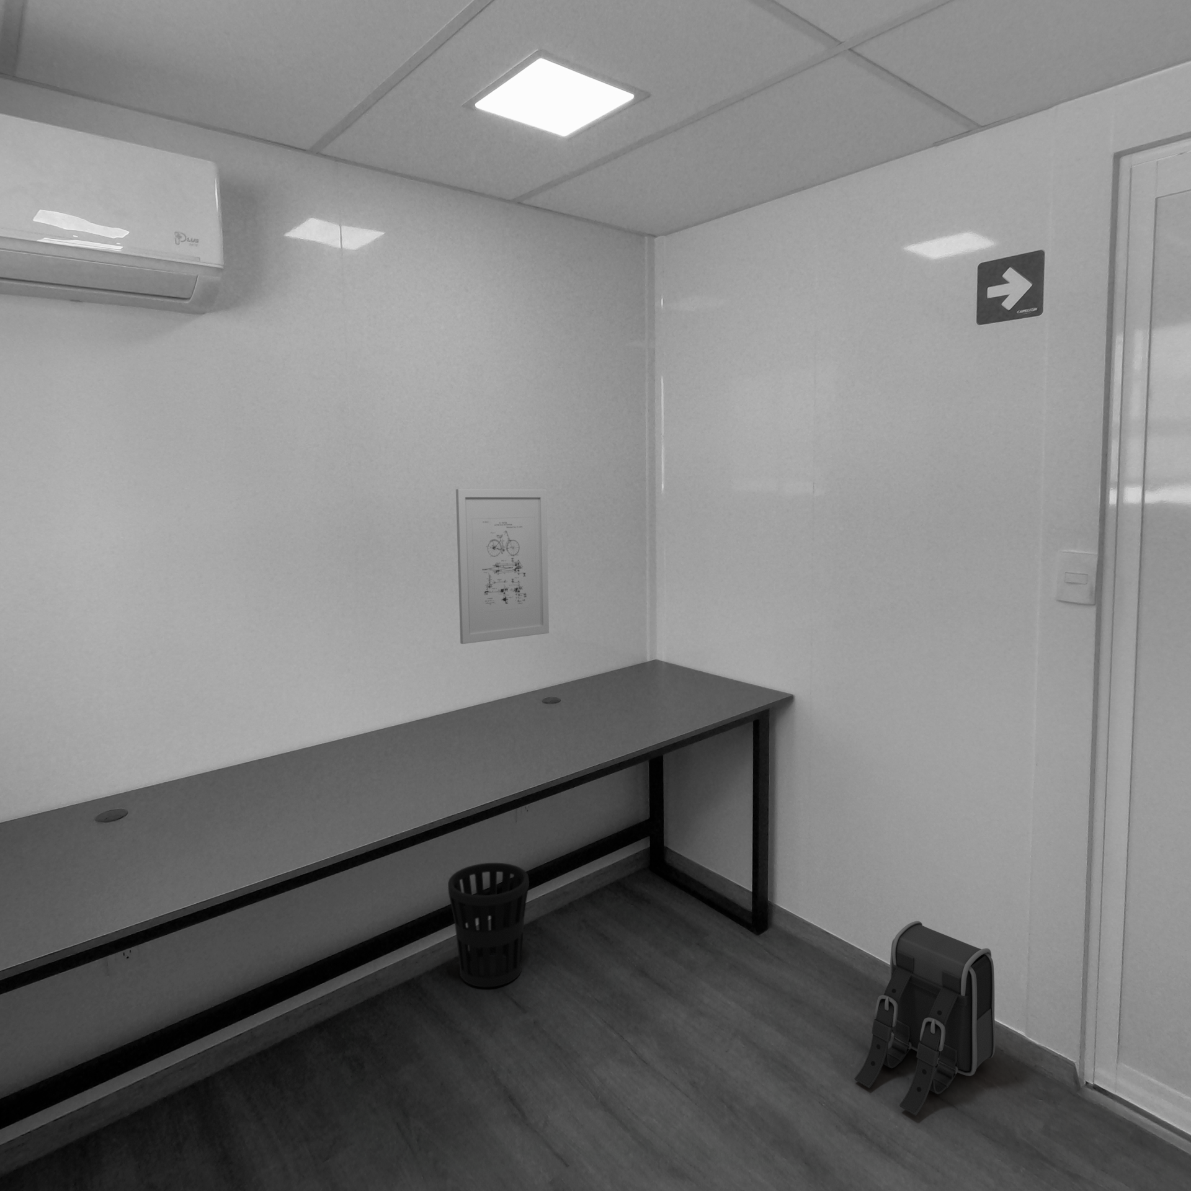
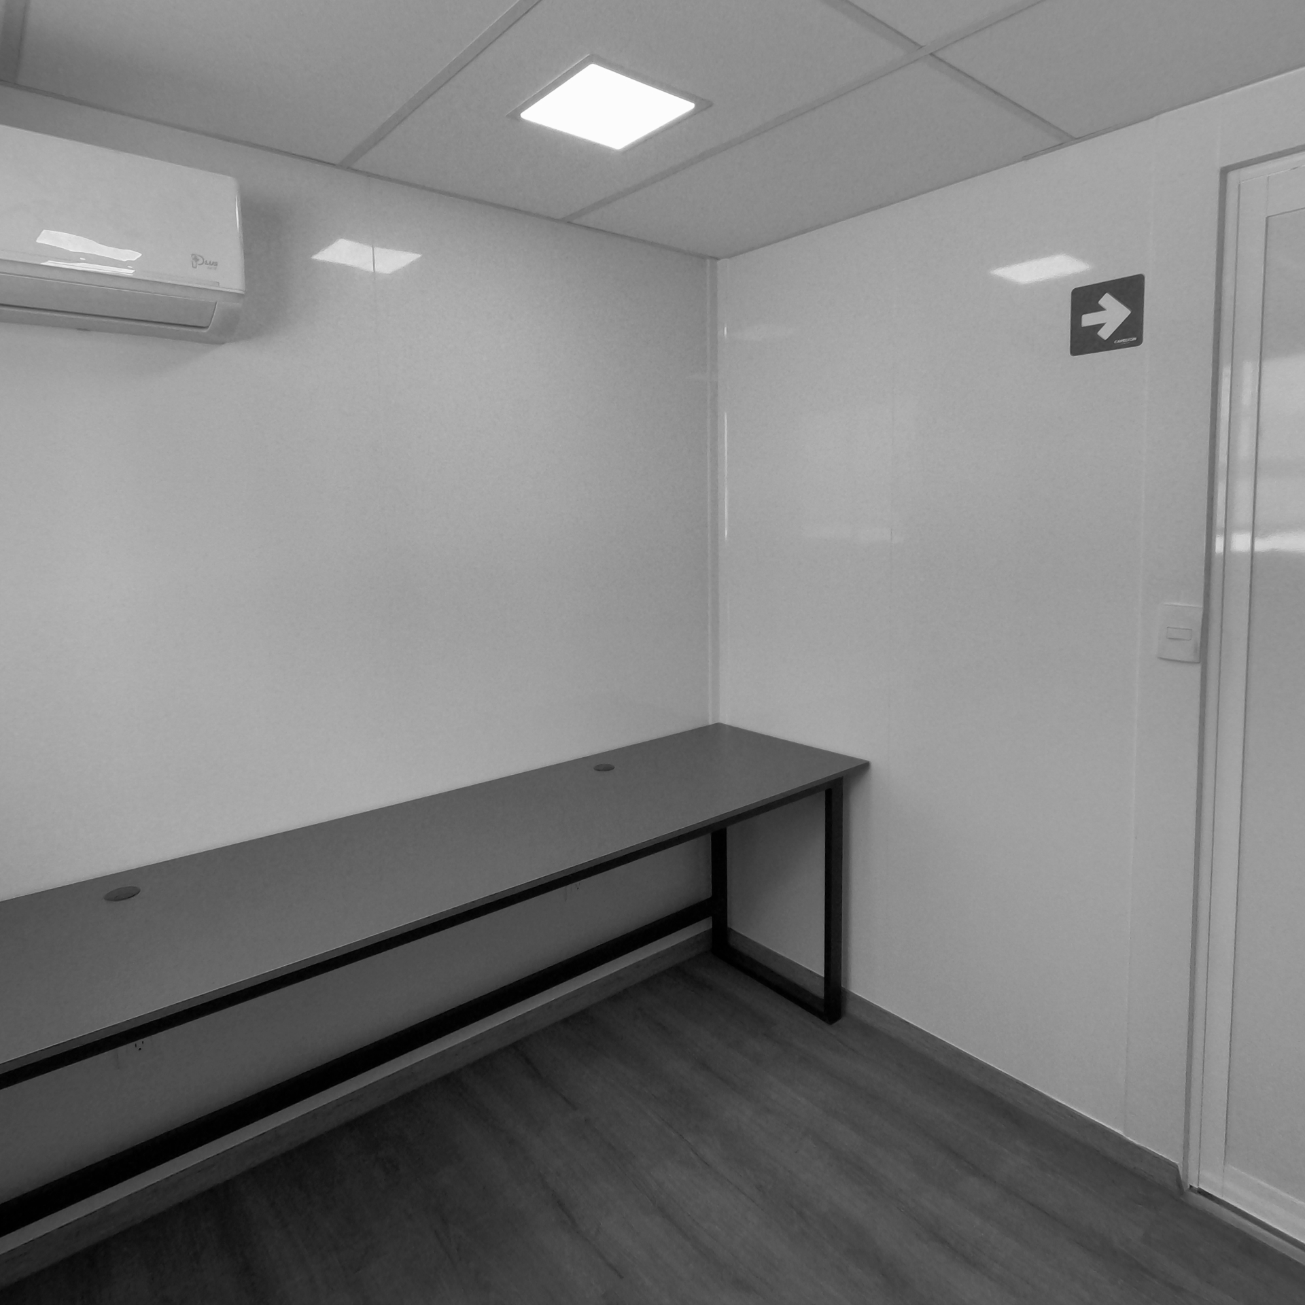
- backpack [854,921,996,1116]
- wastebasket [447,863,530,988]
- wall art [455,489,550,645]
